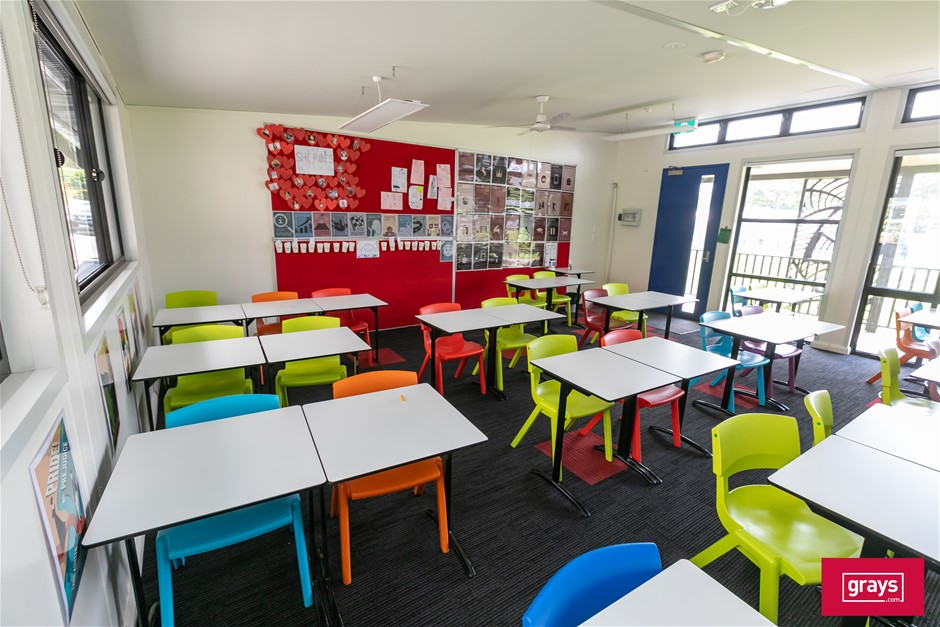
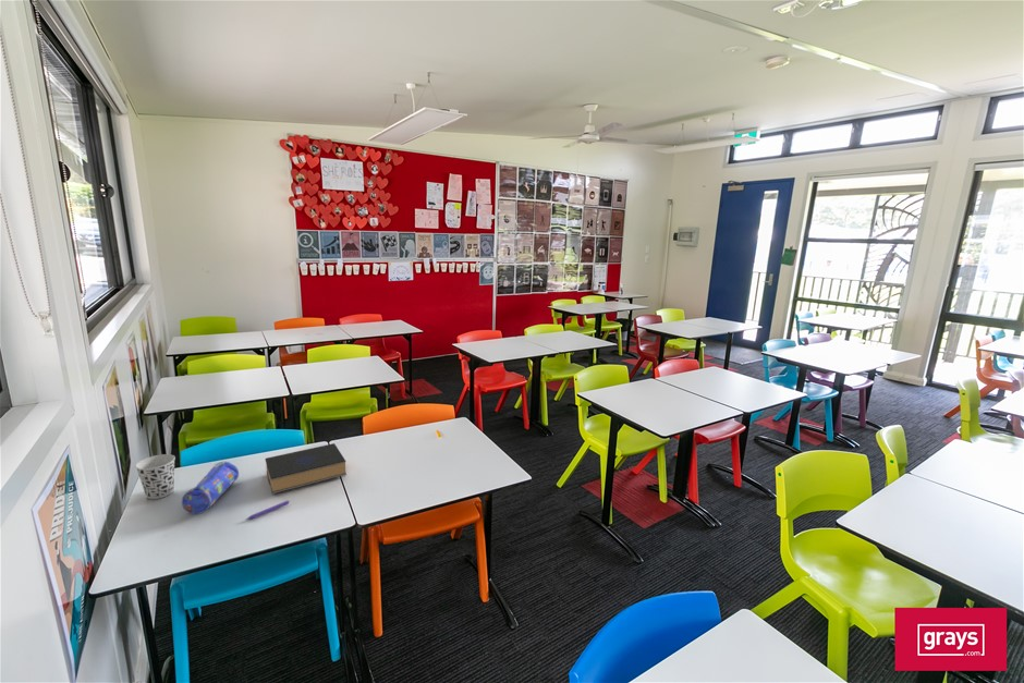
+ pen [245,500,292,521]
+ cup [134,453,176,500]
+ pencil case [181,460,240,515]
+ book [265,442,348,495]
